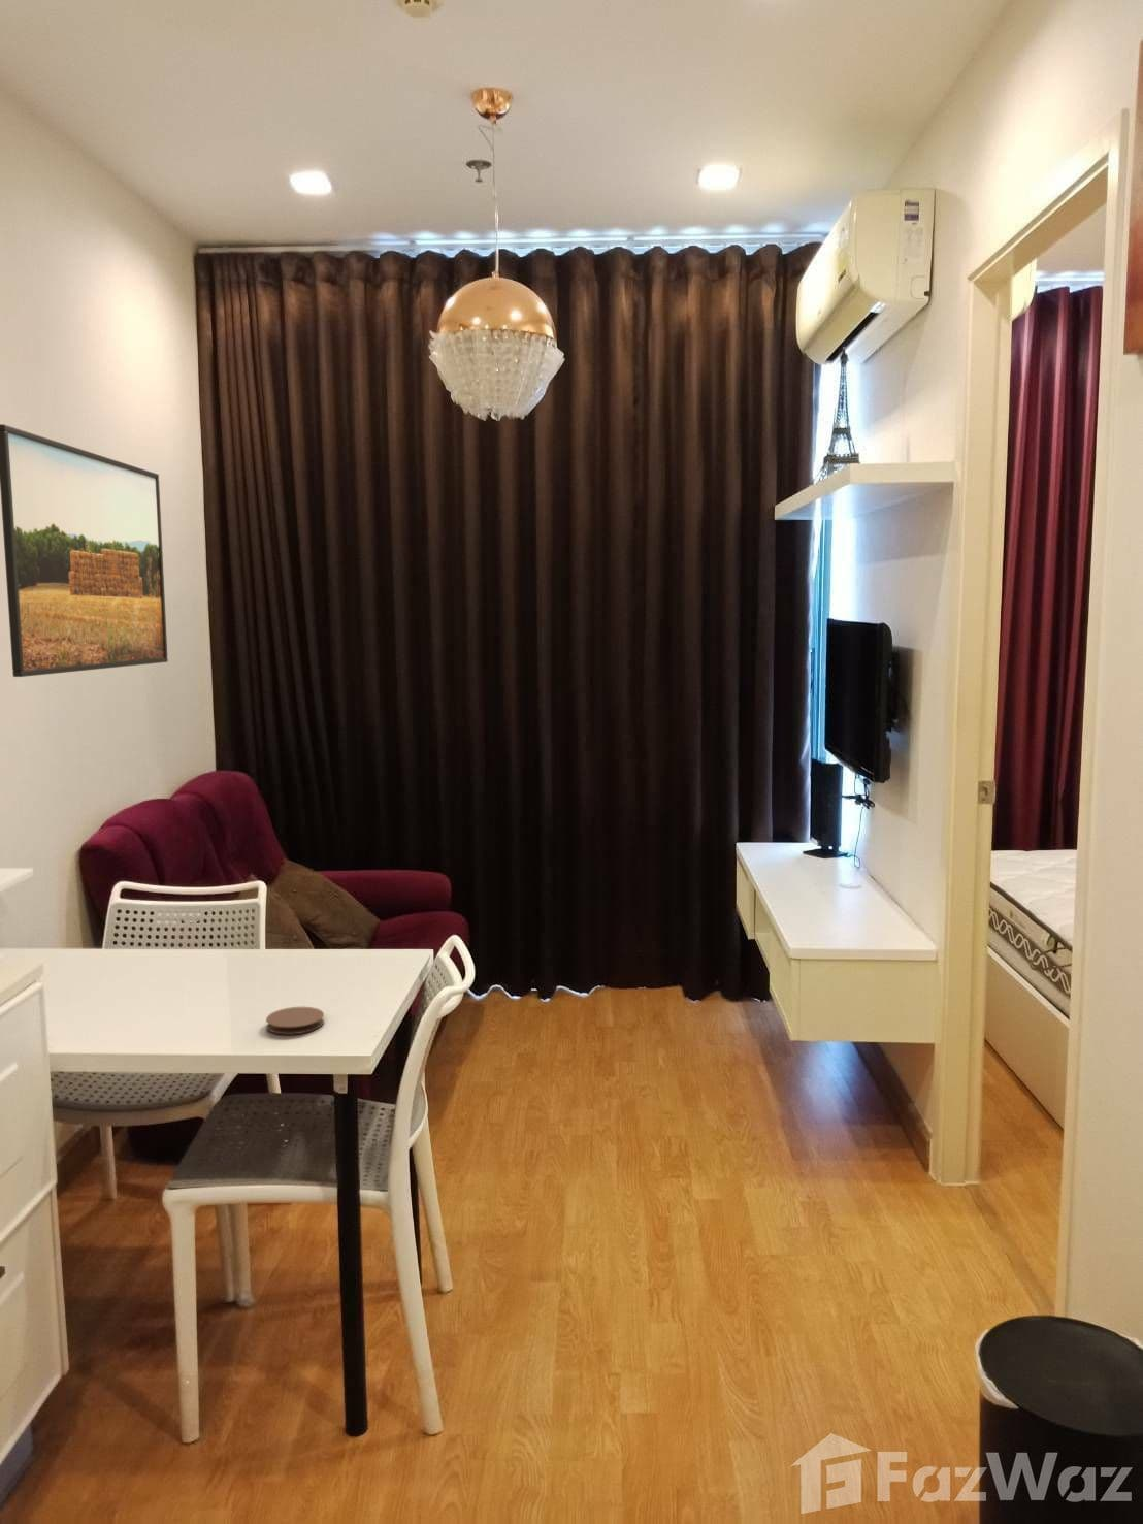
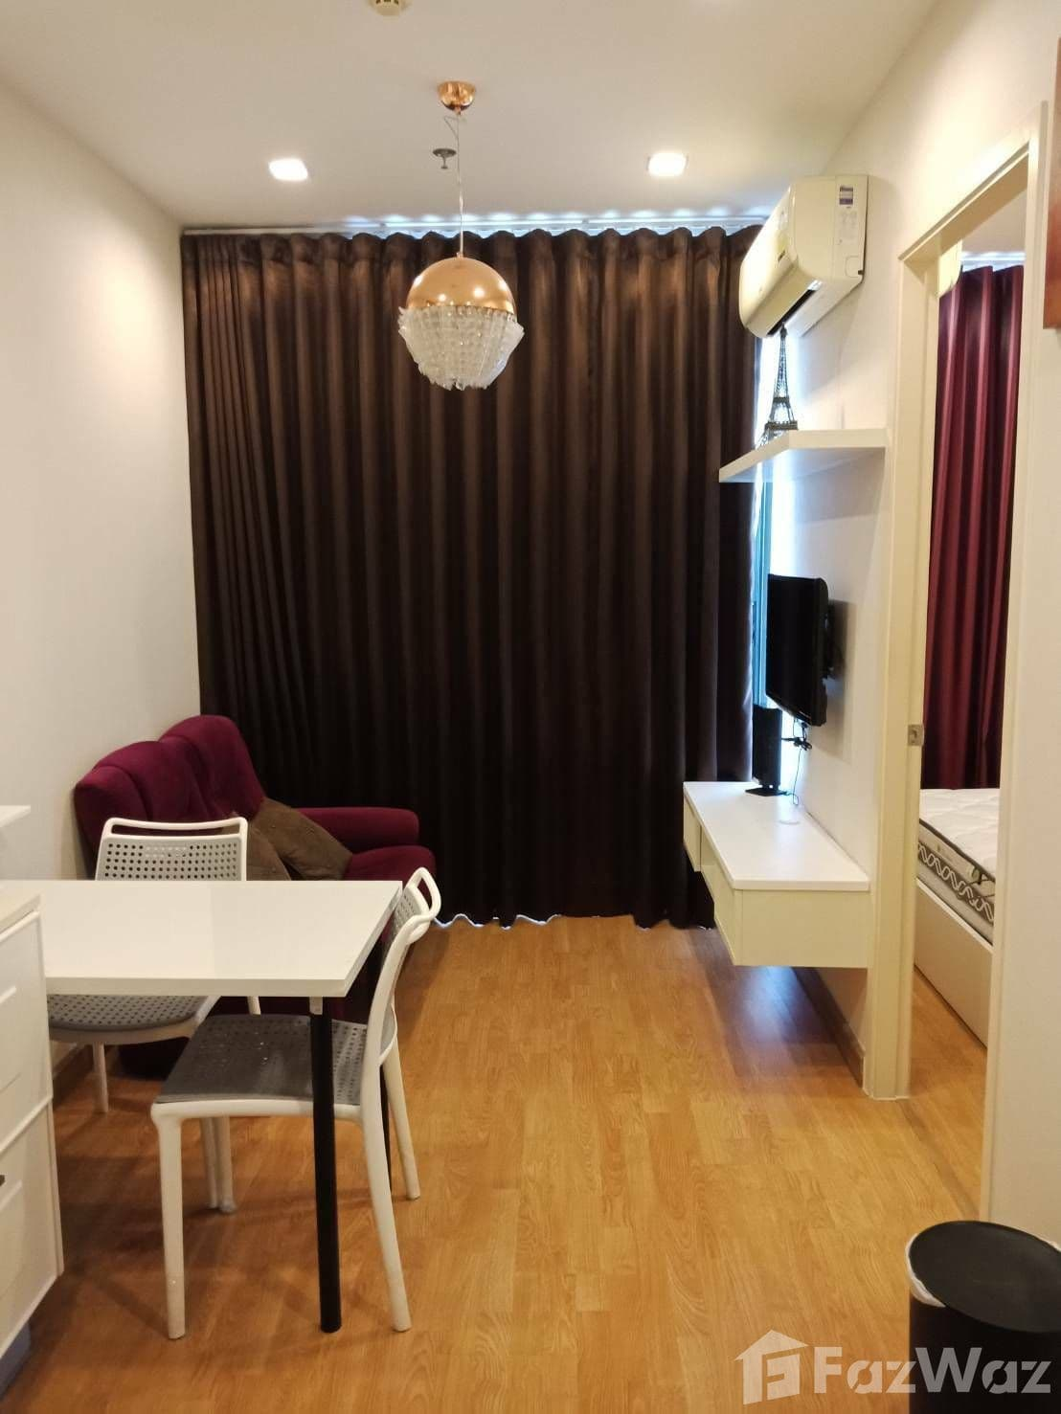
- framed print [0,423,169,677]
- coaster [265,1006,325,1036]
